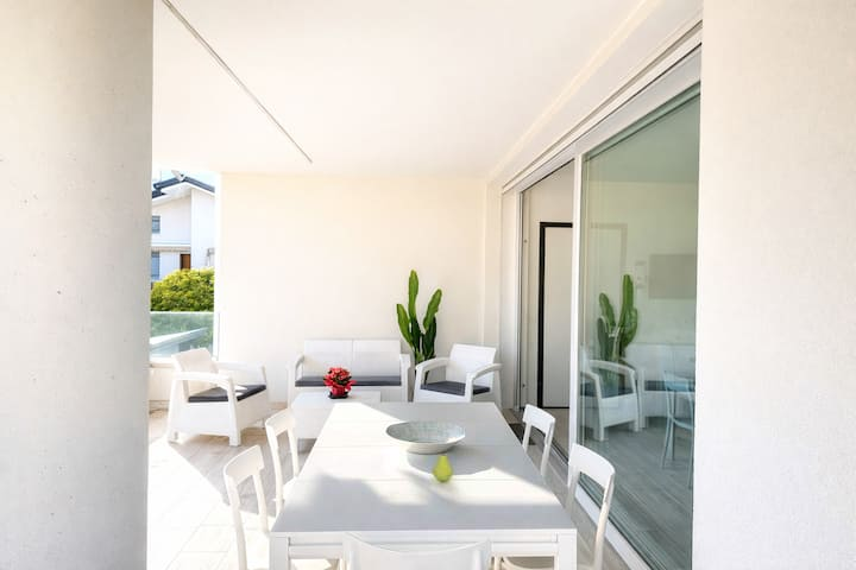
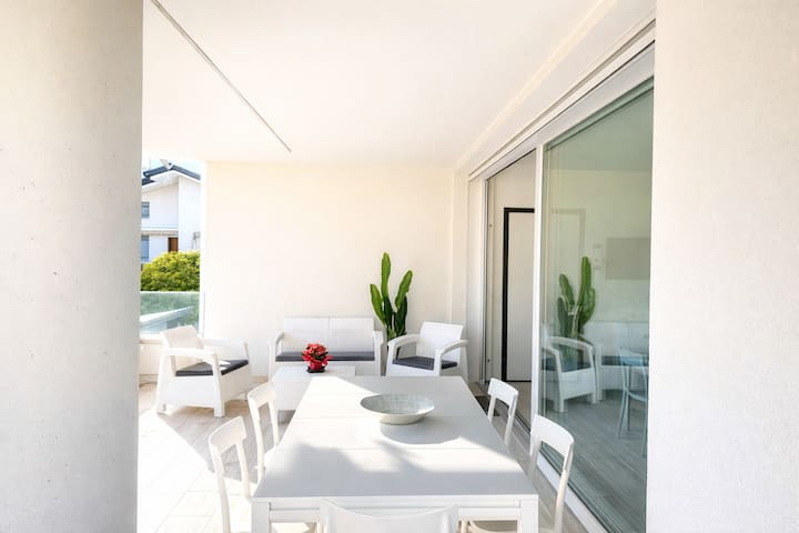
- fruit [432,450,454,482]
